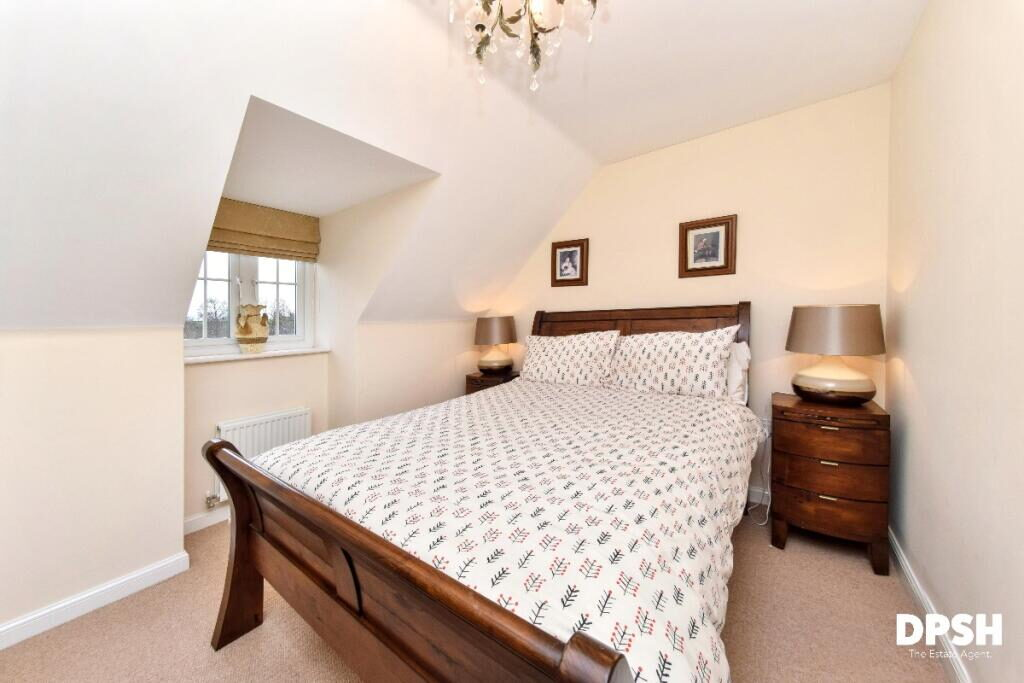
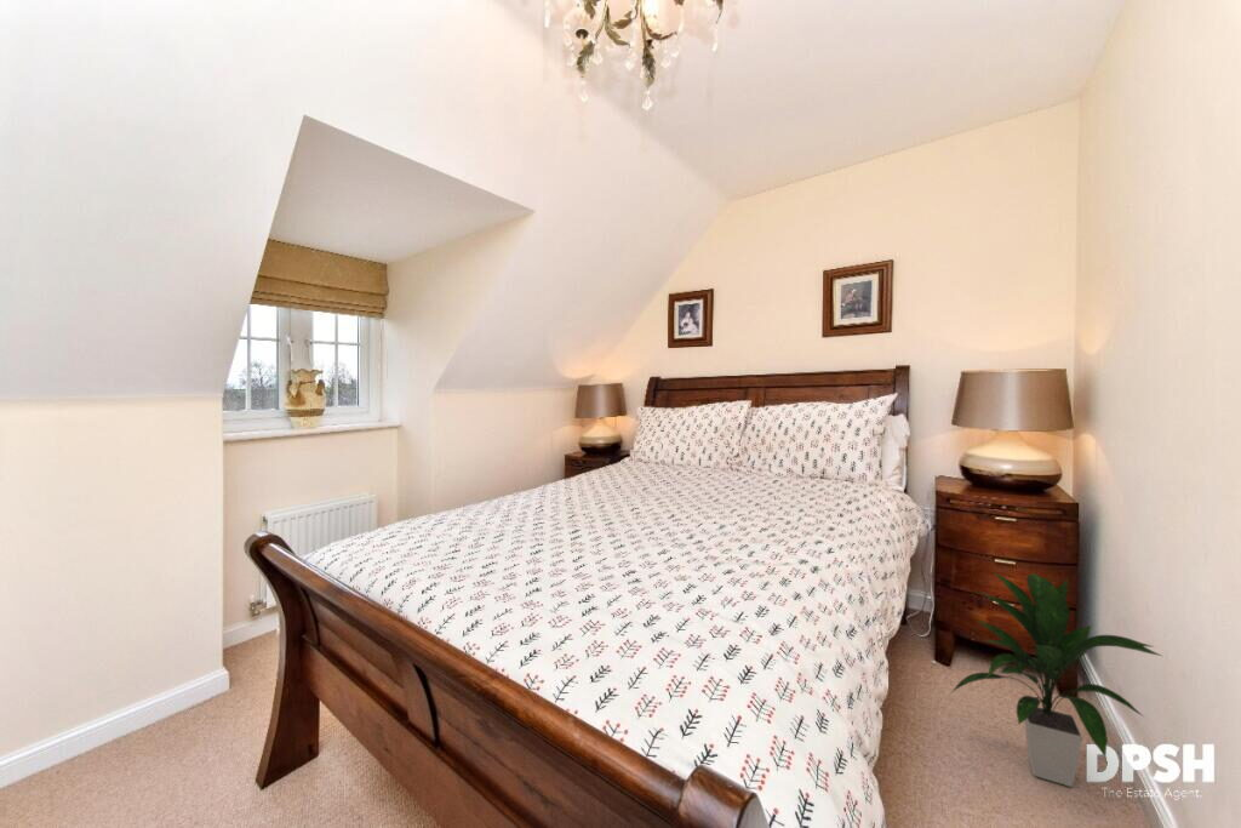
+ indoor plant [947,569,1166,788]
